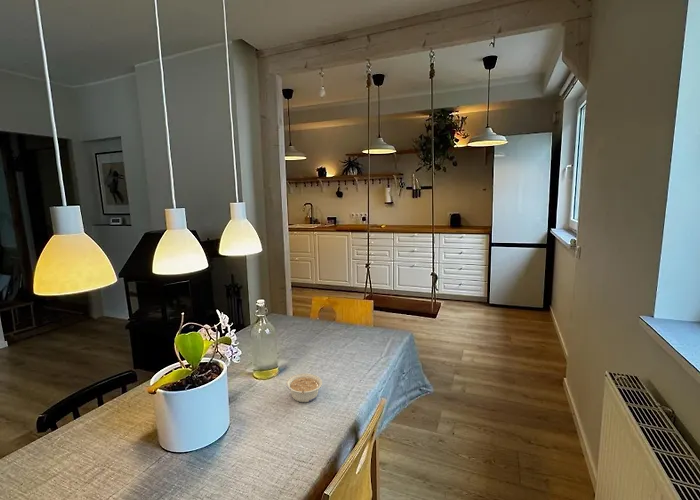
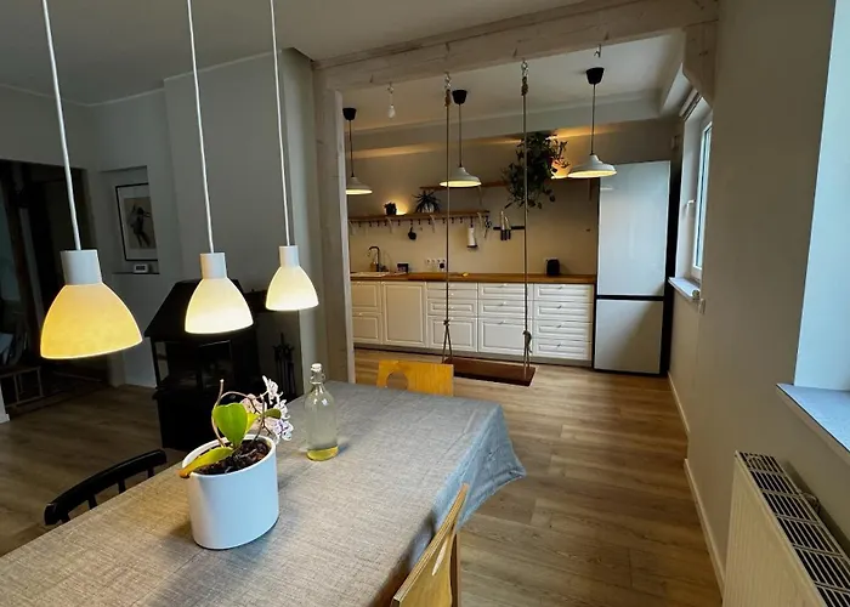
- legume [285,372,323,403]
